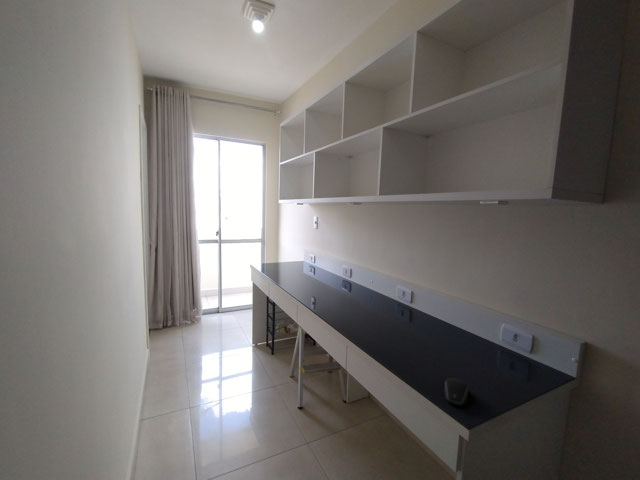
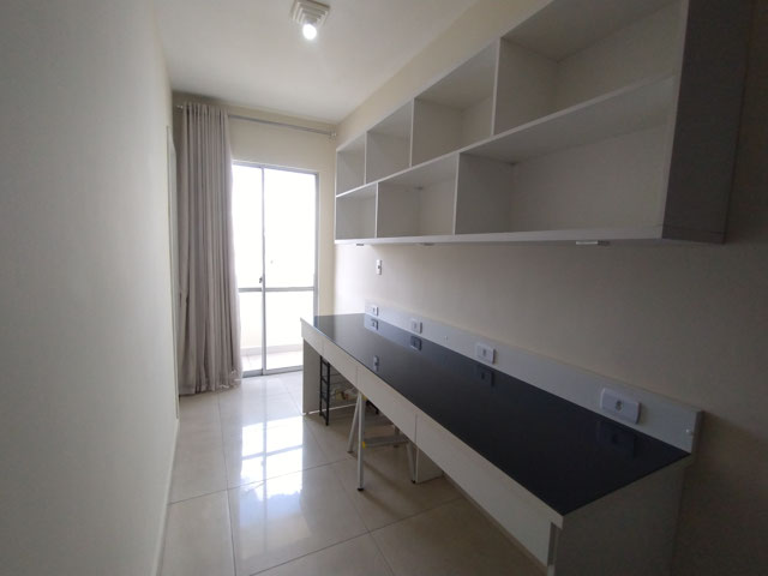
- computer mouse [443,377,469,407]
